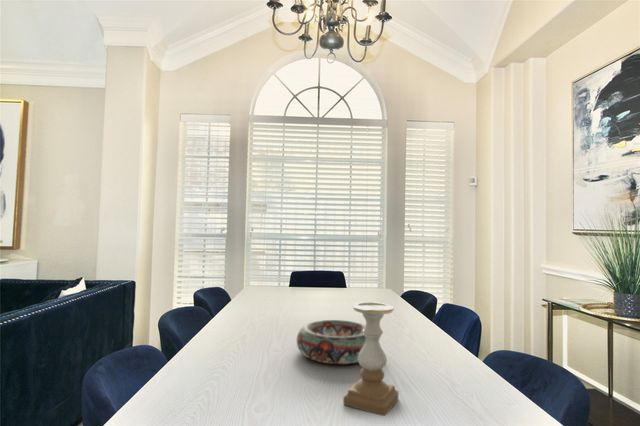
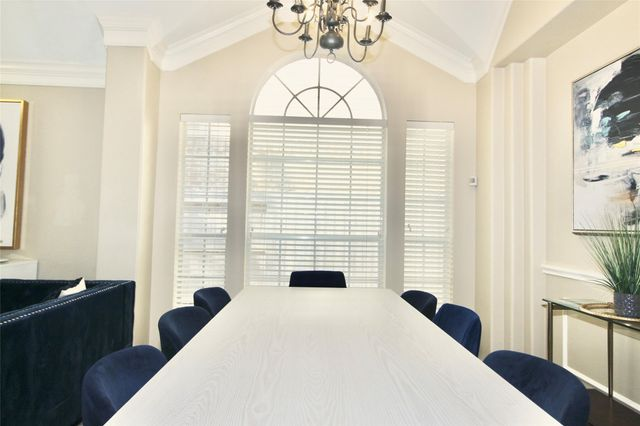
- decorative bowl [296,319,366,365]
- candle holder [342,301,399,417]
